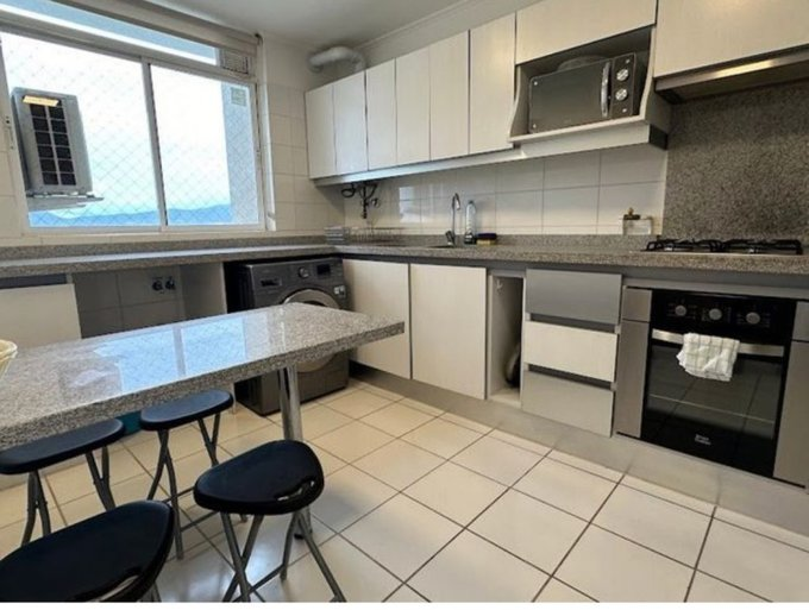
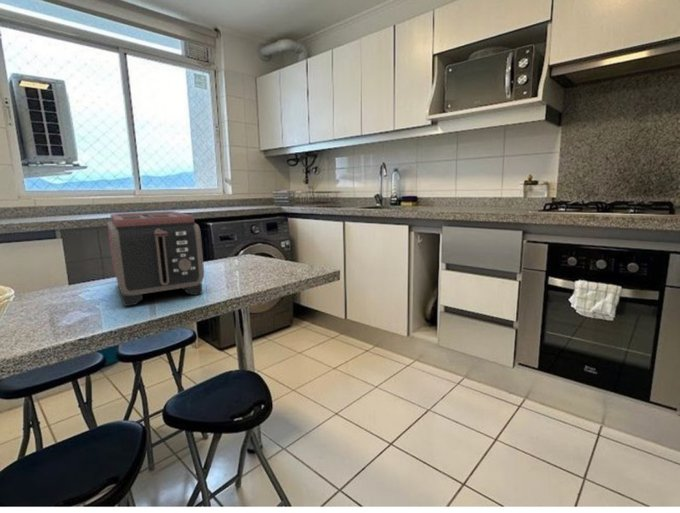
+ toaster [106,210,205,307]
